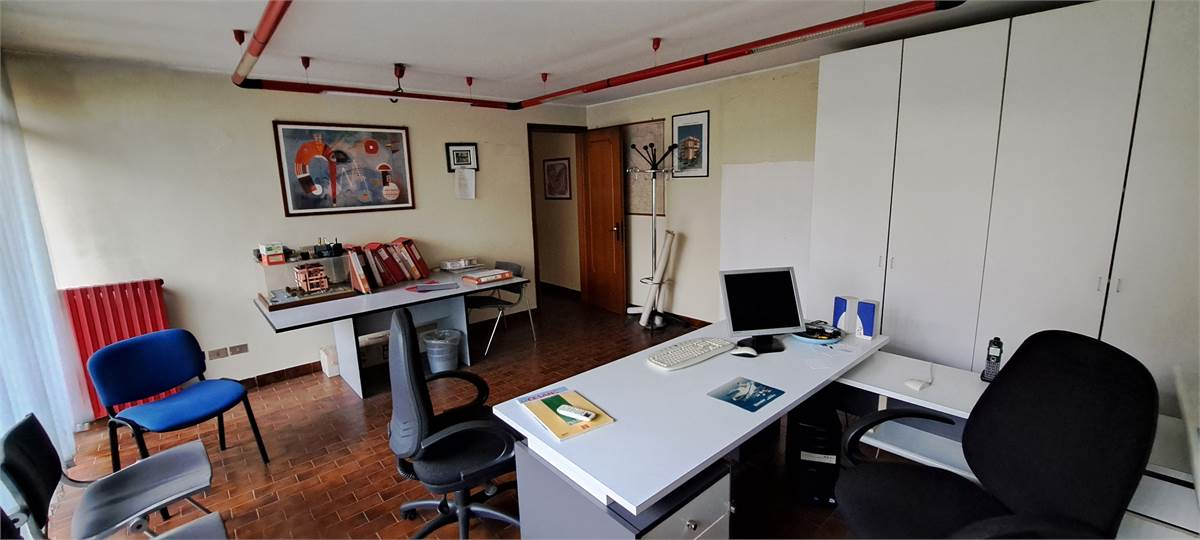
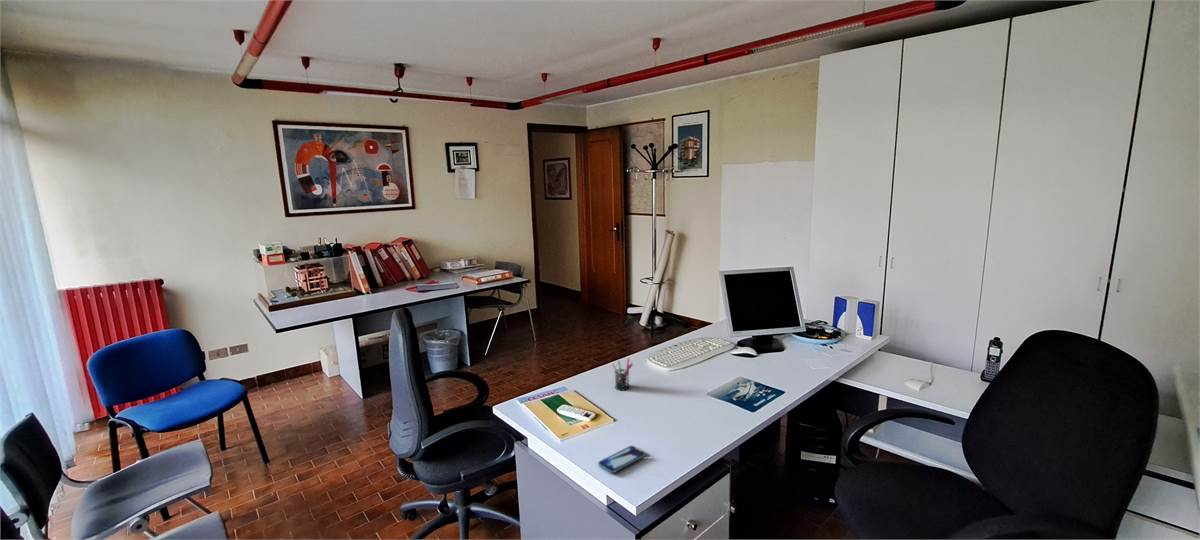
+ pen holder [610,357,634,392]
+ smartphone [597,445,647,474]
